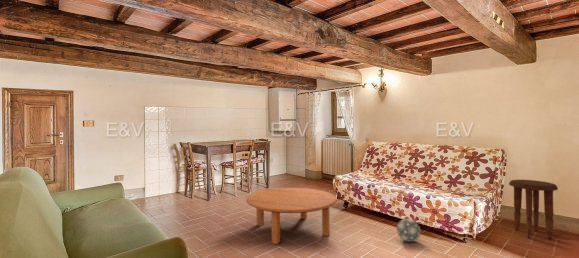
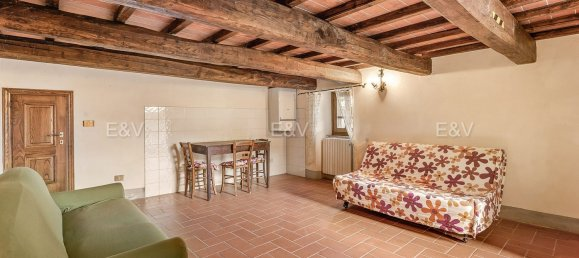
- side table [508,179,559,240]
- coffee table [245,187,337,245]
- ball [396,218,421,243]
